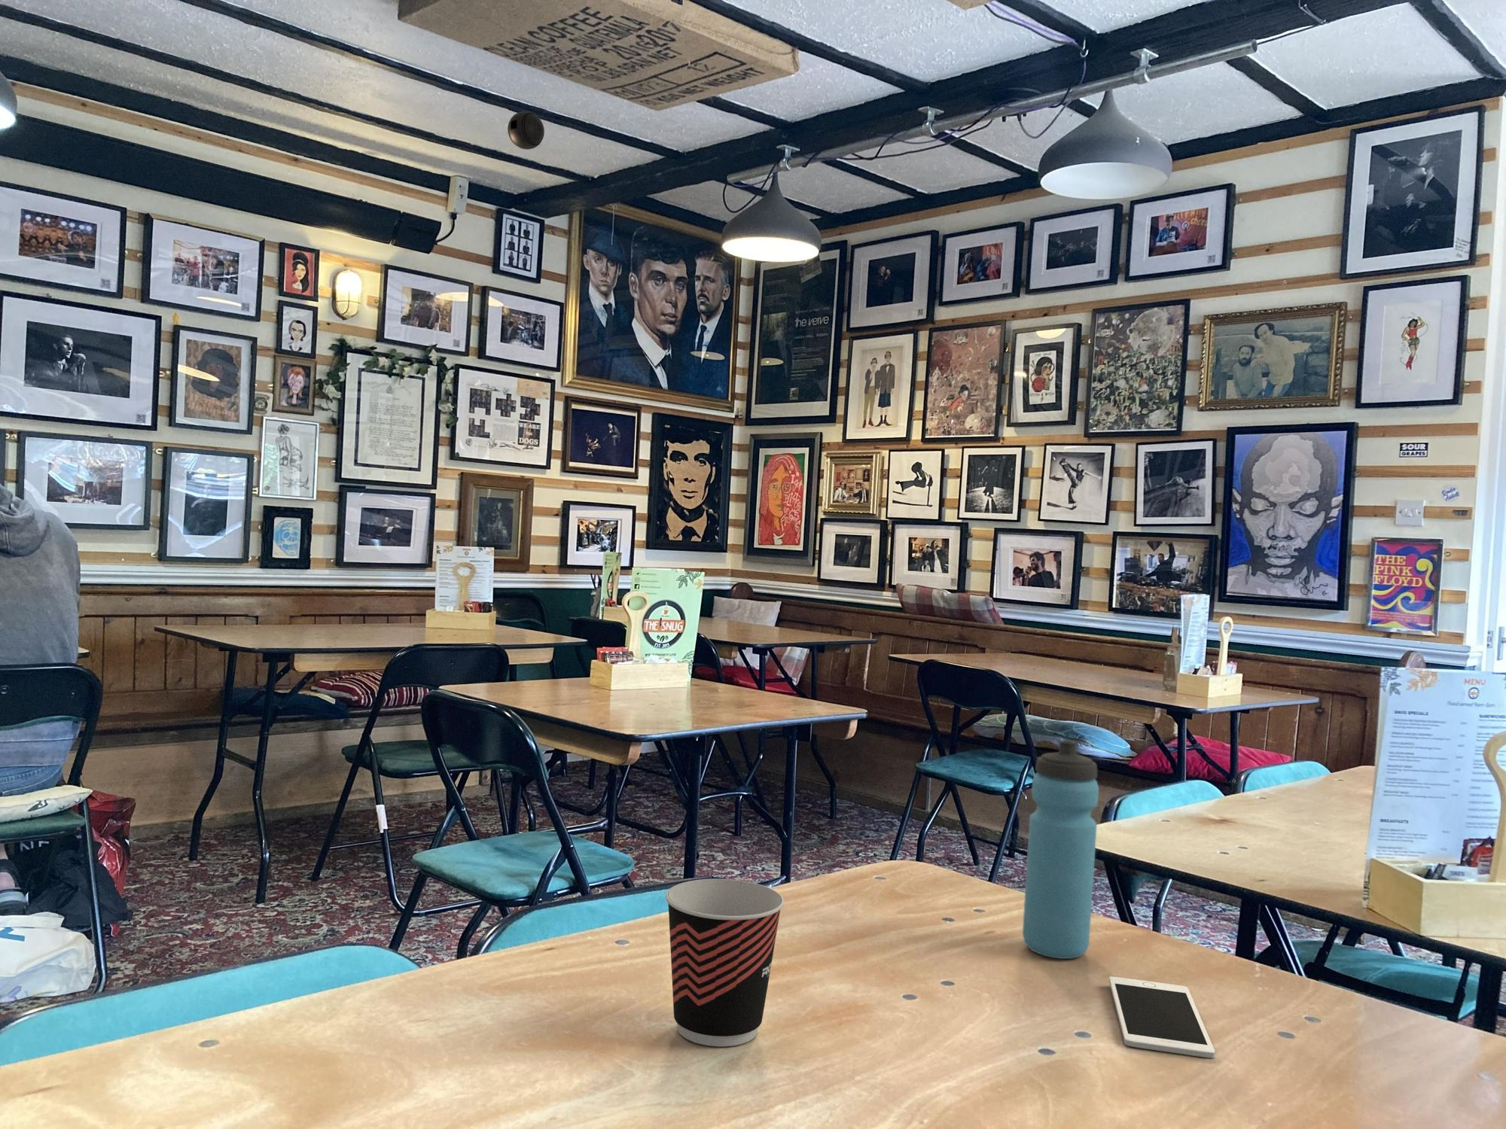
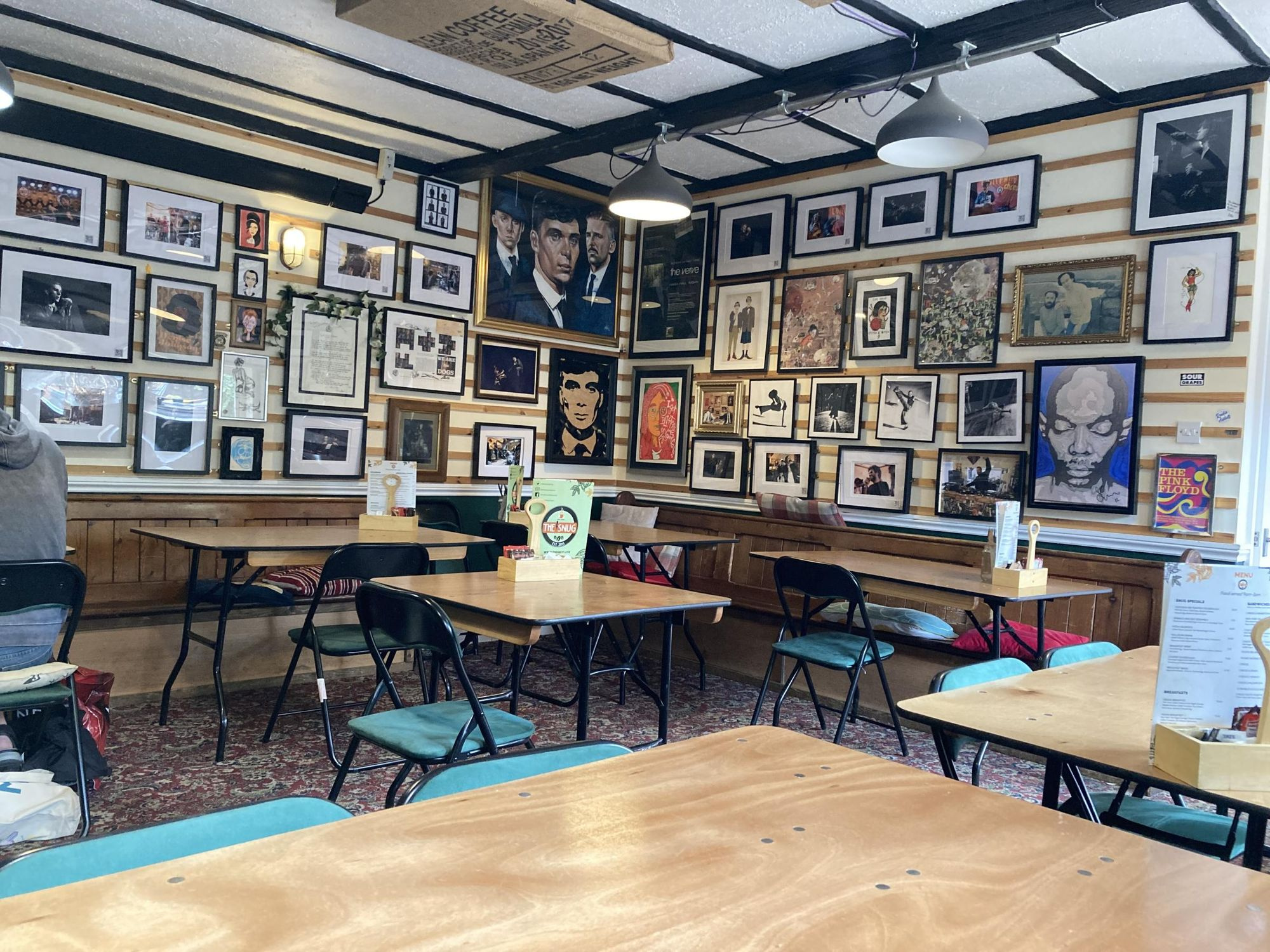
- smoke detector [506,110,545,151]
- cup [665,879,785,1047]
- cell phone [1109,976,1215,1059]
- water bottle [1022,739,1099,959]
